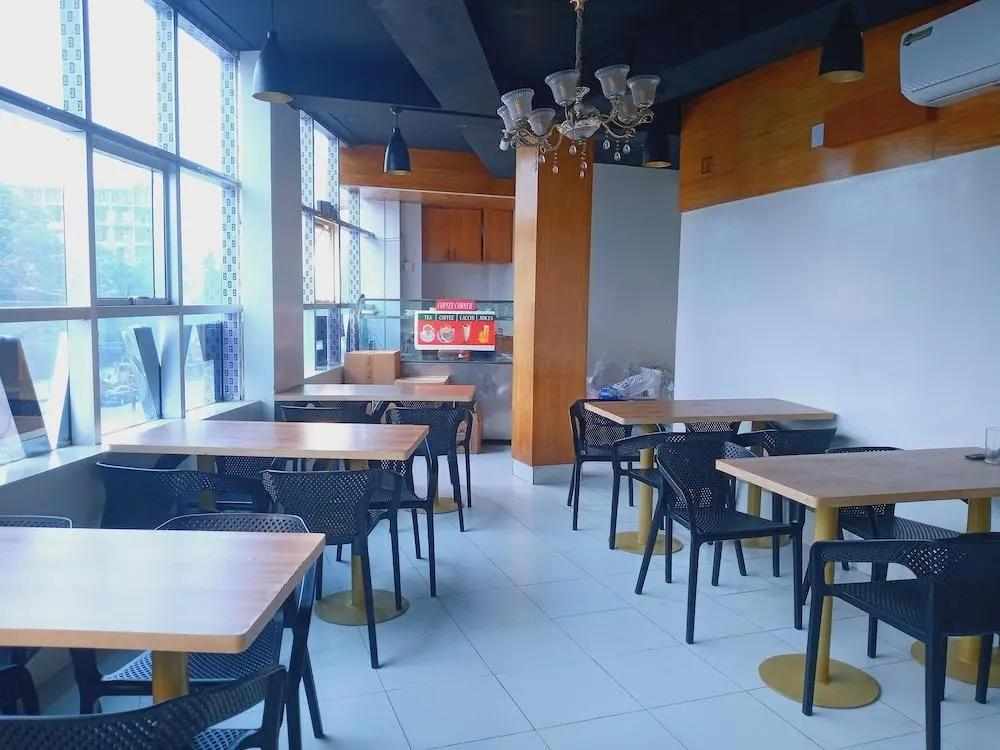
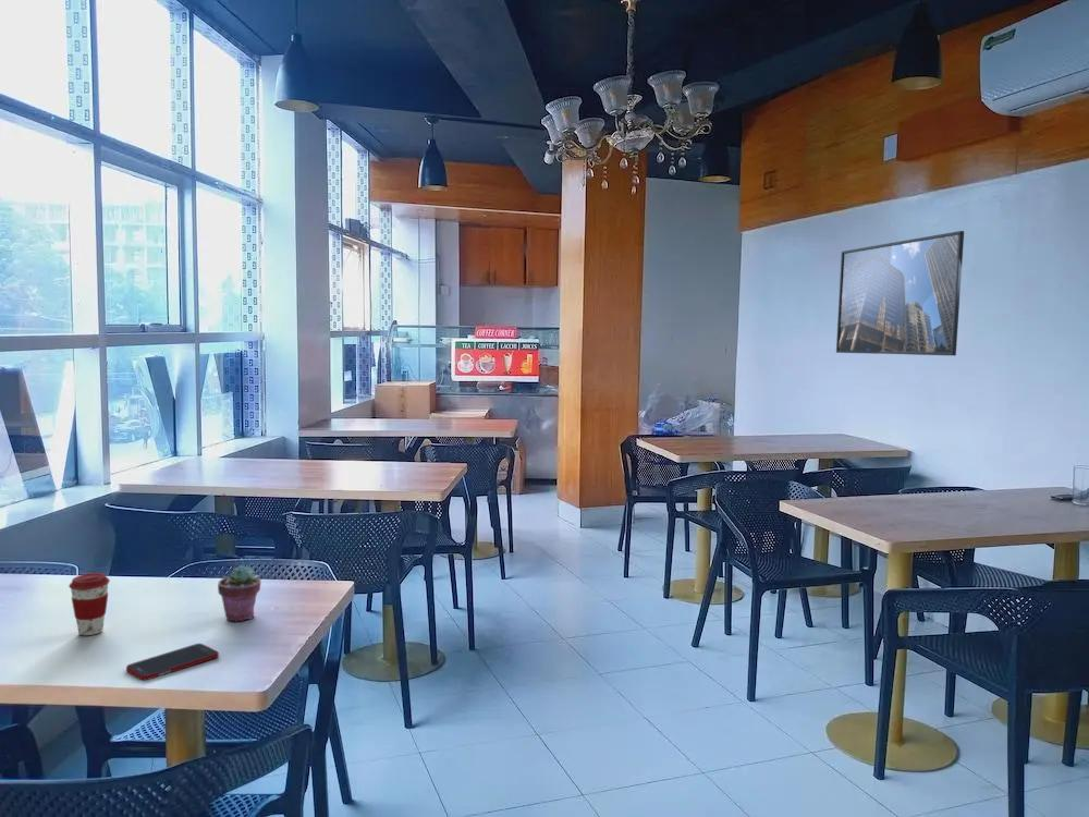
+ potted succulent [217,564,261,622]
+ coffee cup [68,572,111,636]
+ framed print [835,230,965,356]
+ cell phone [125,643,220,682]
